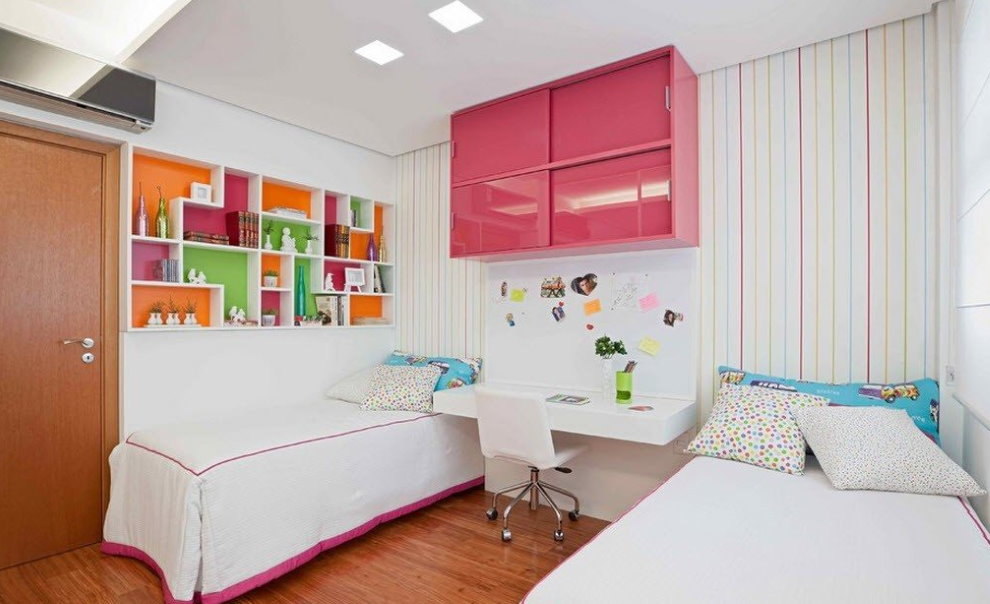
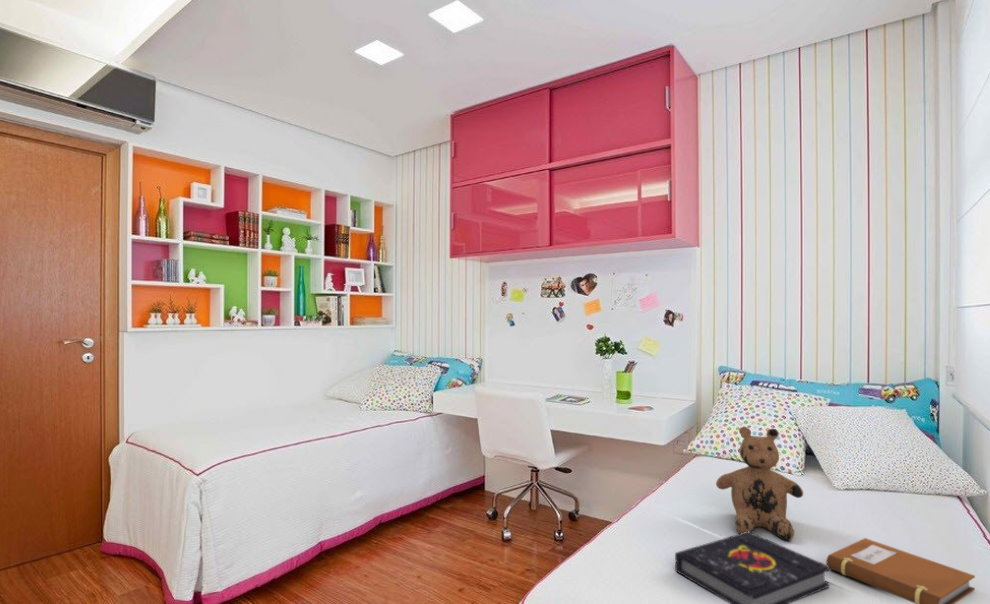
+ notebook [825,537,976,604]
+ book [674,531,830,604]
+ teddy bear [715,426,804,542]
